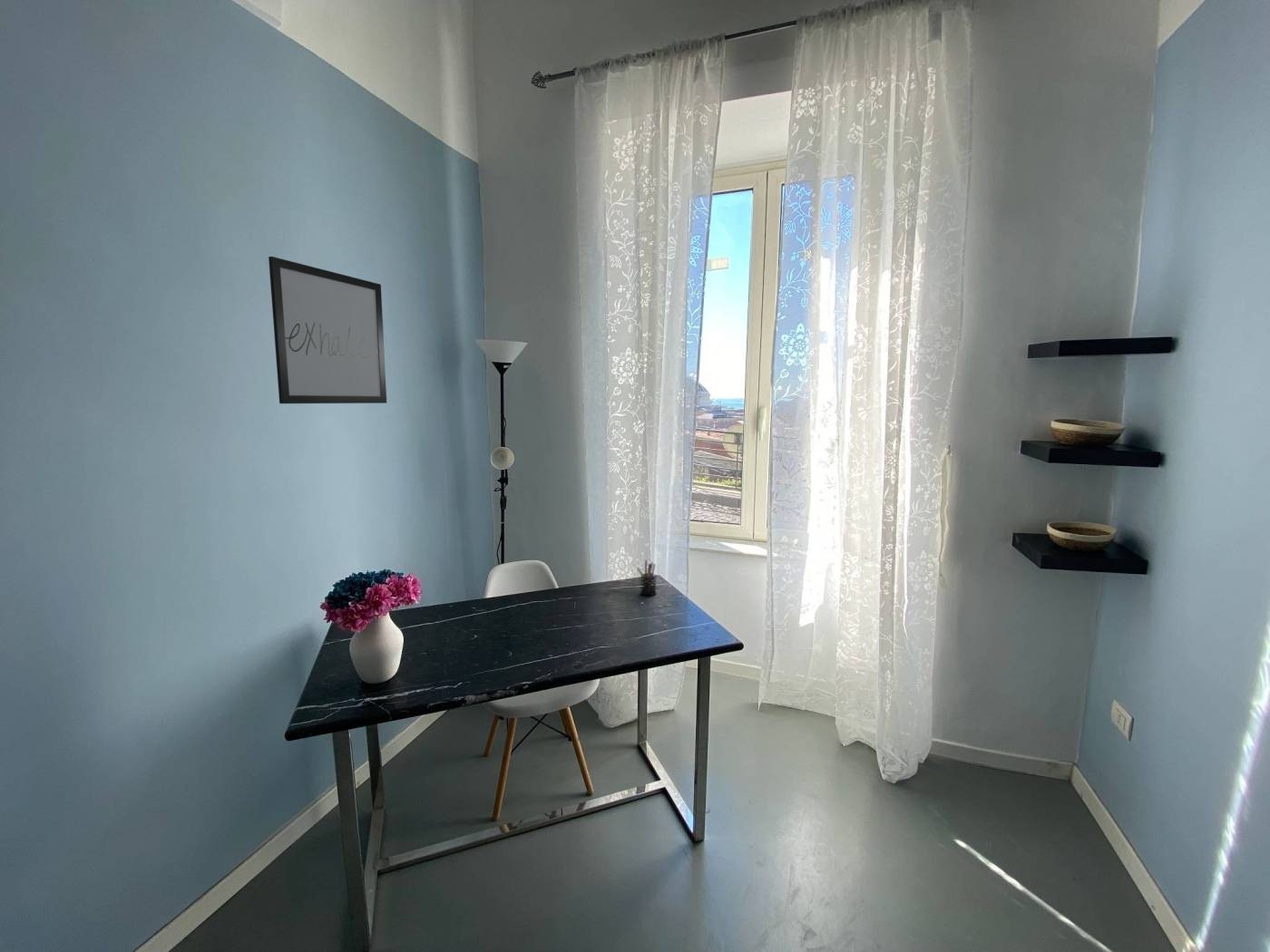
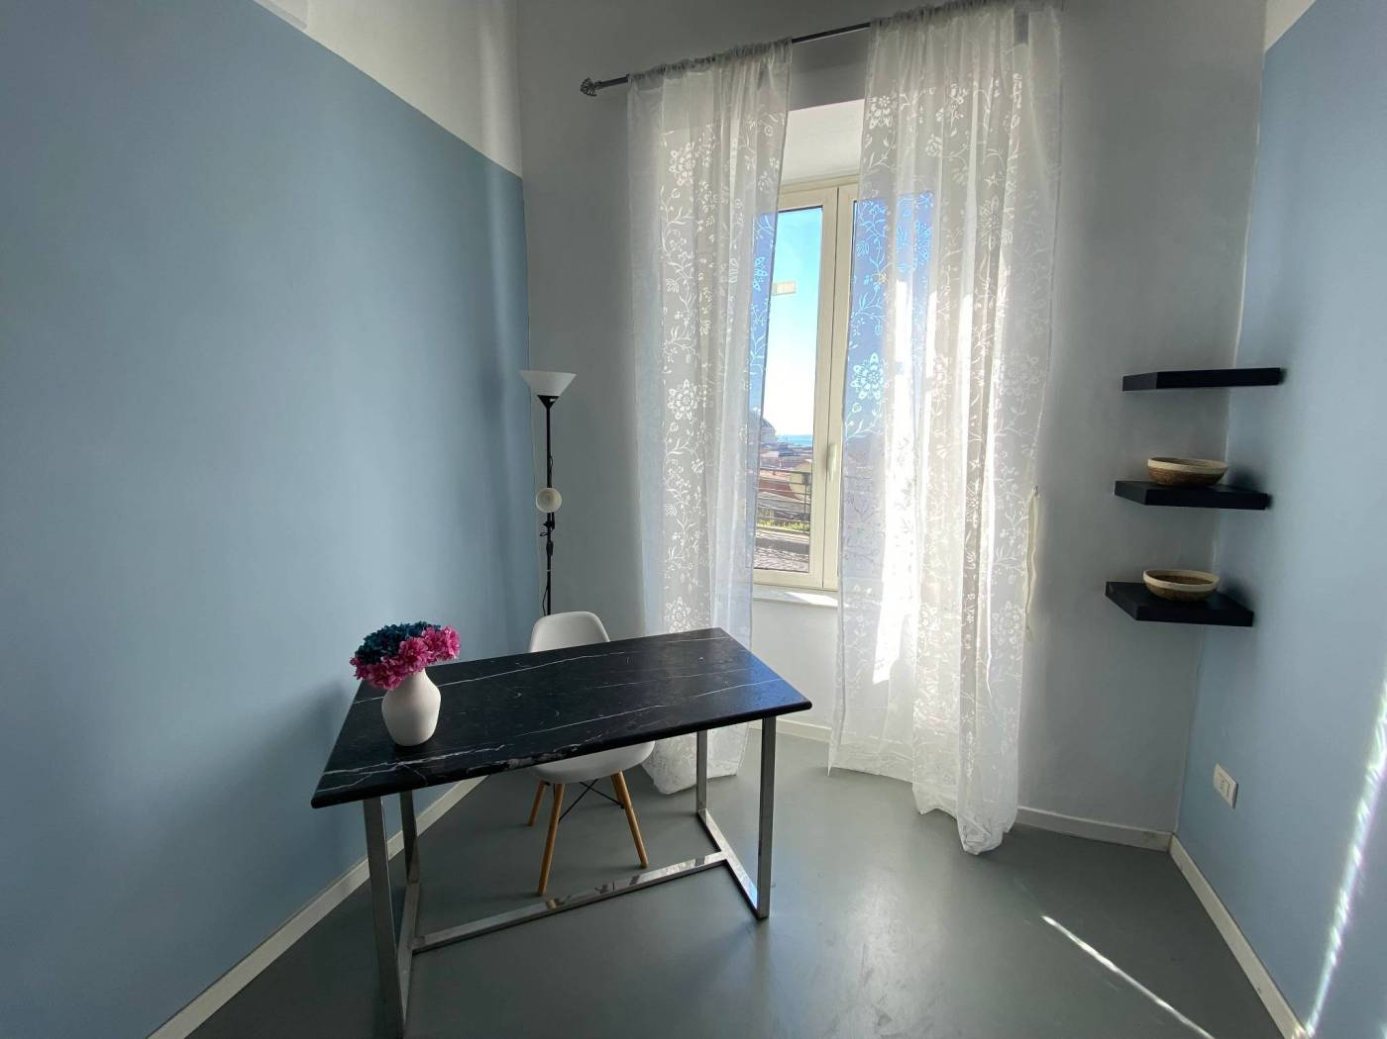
- pen holder [636,559,658,597]
- wall art [268,256,387,404]
